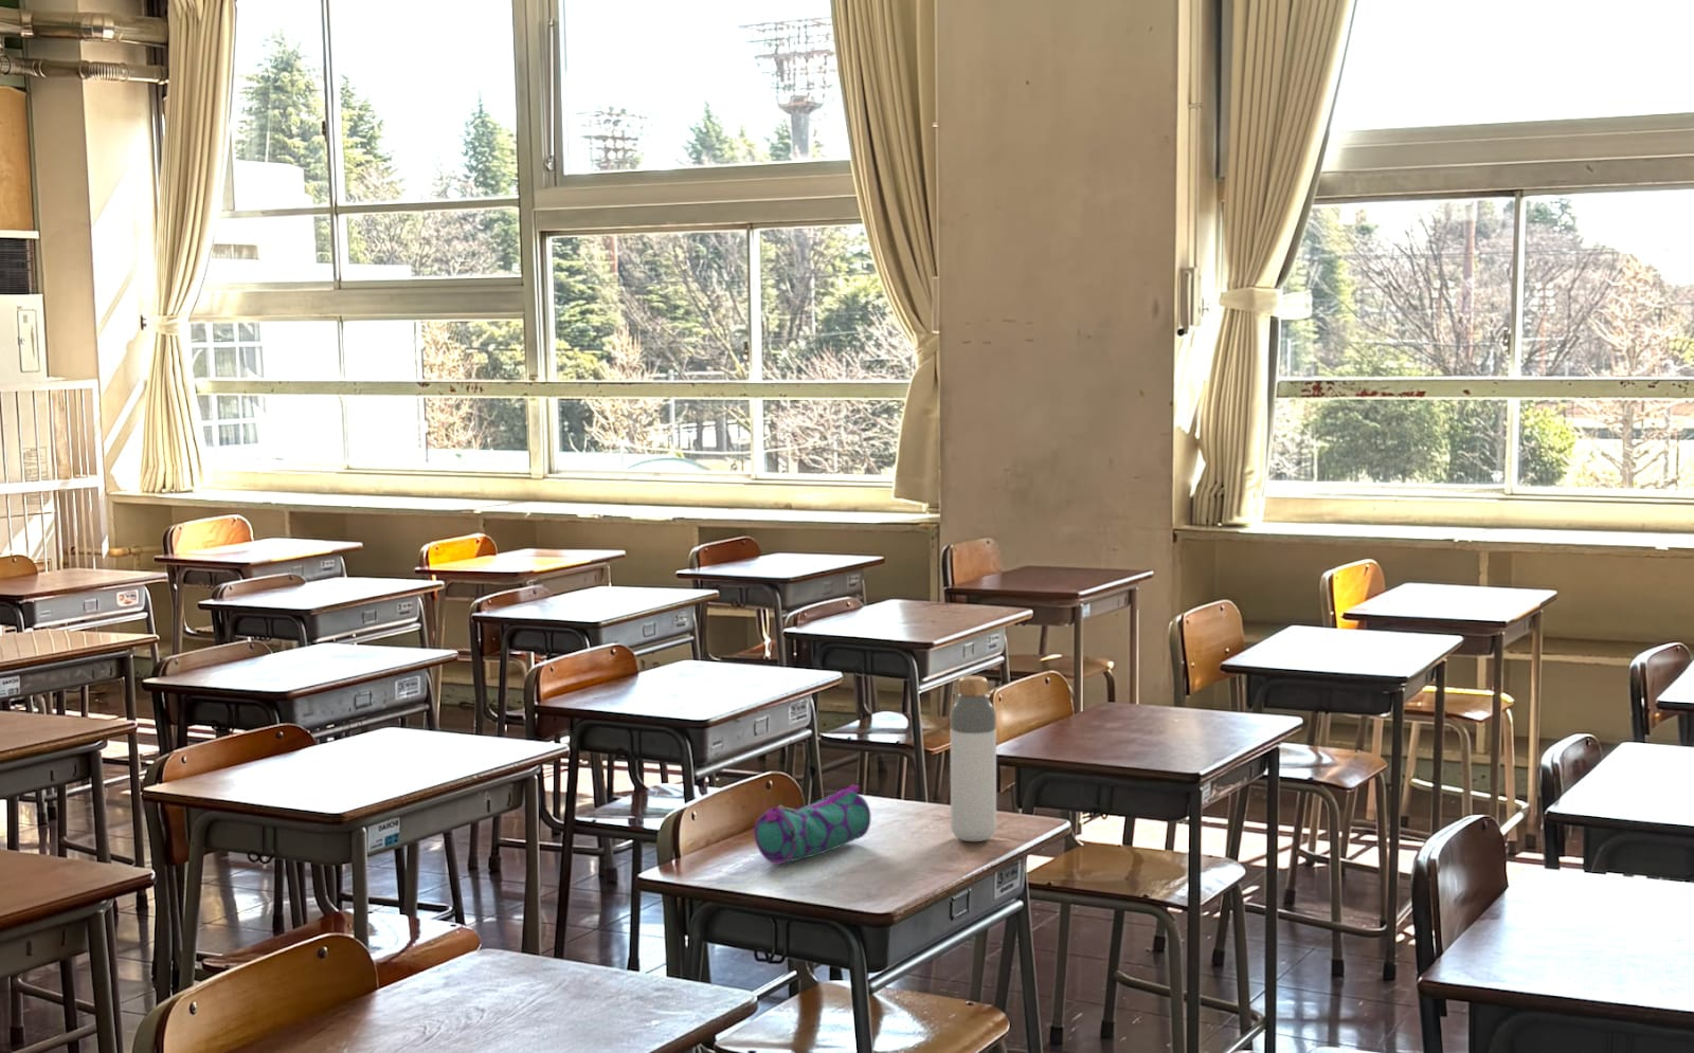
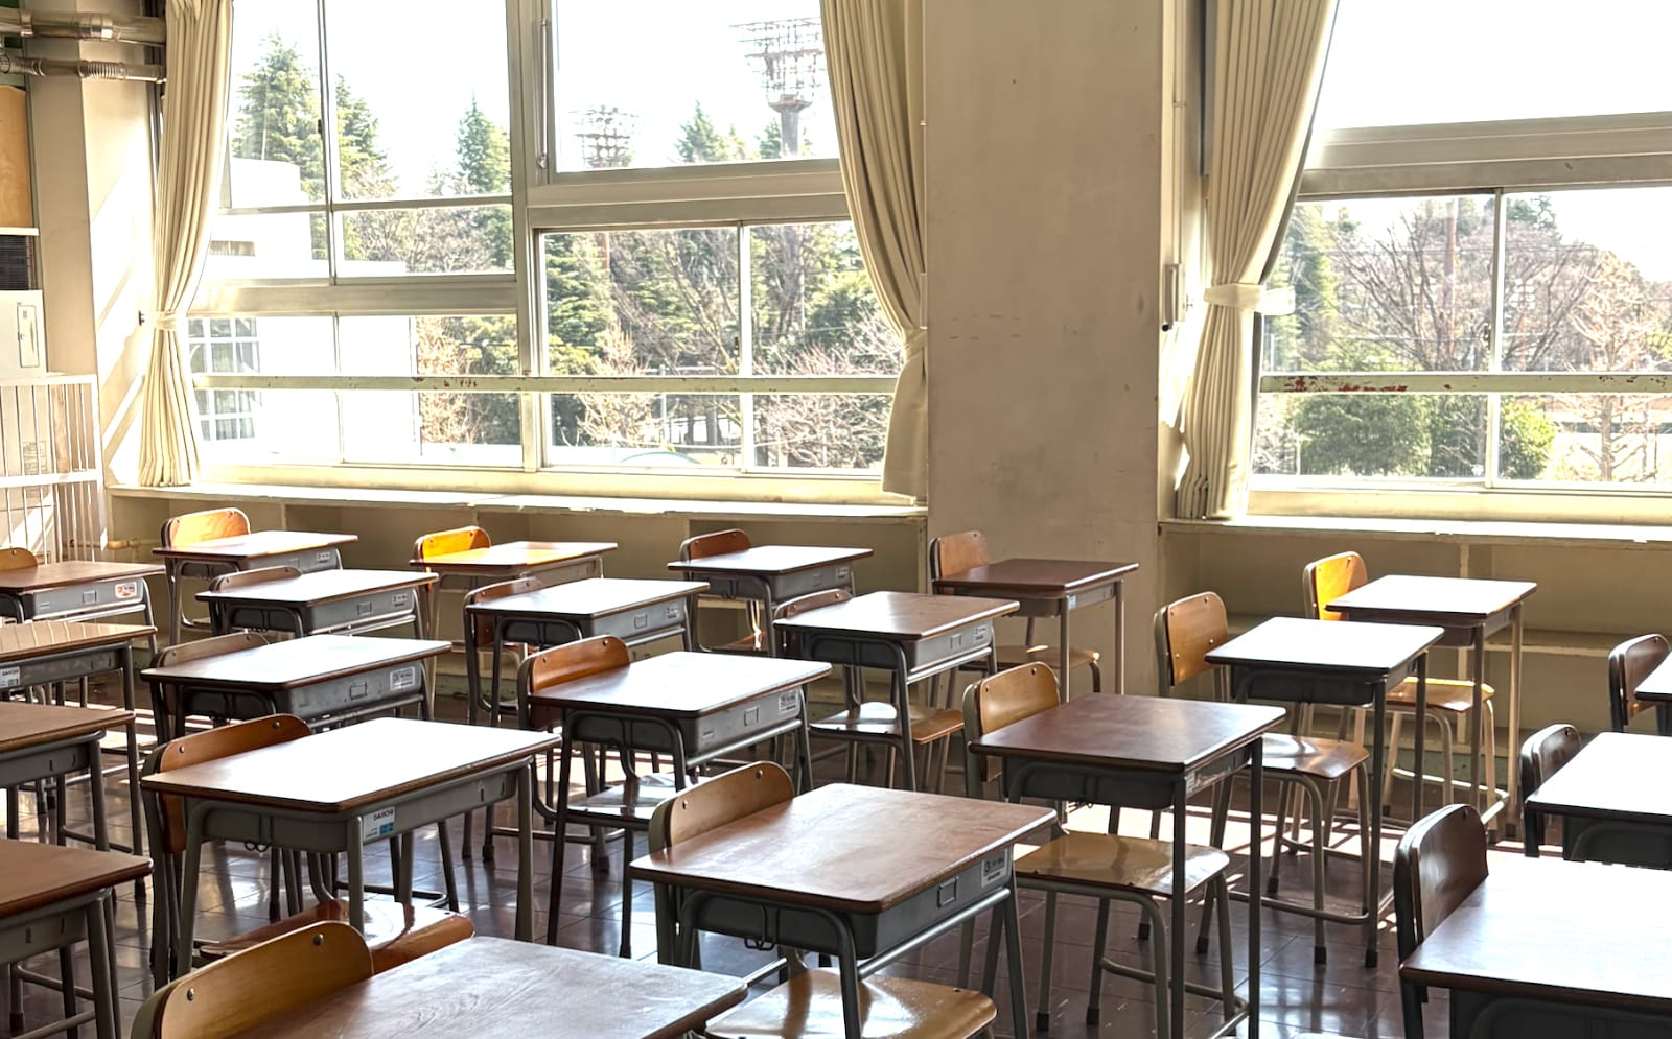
- bottle [950,676,997,842]
- pencil case [752,784,871,866]
